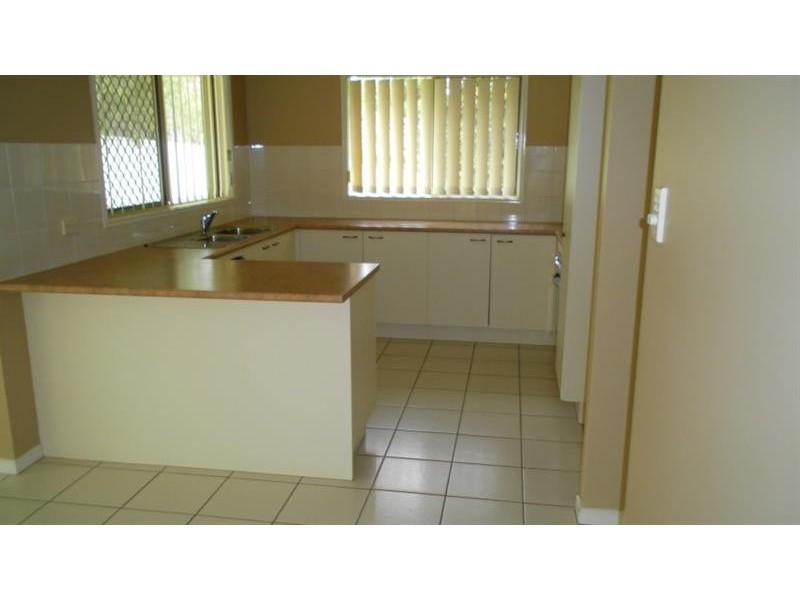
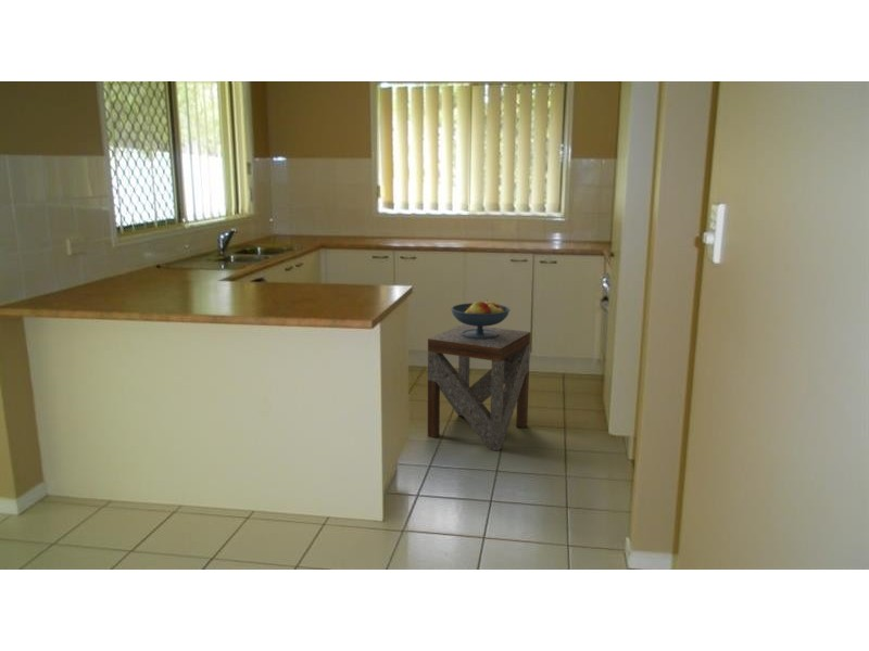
+ side table [427,323,531,452]
+ fruit bowl [450,298,511,339]
